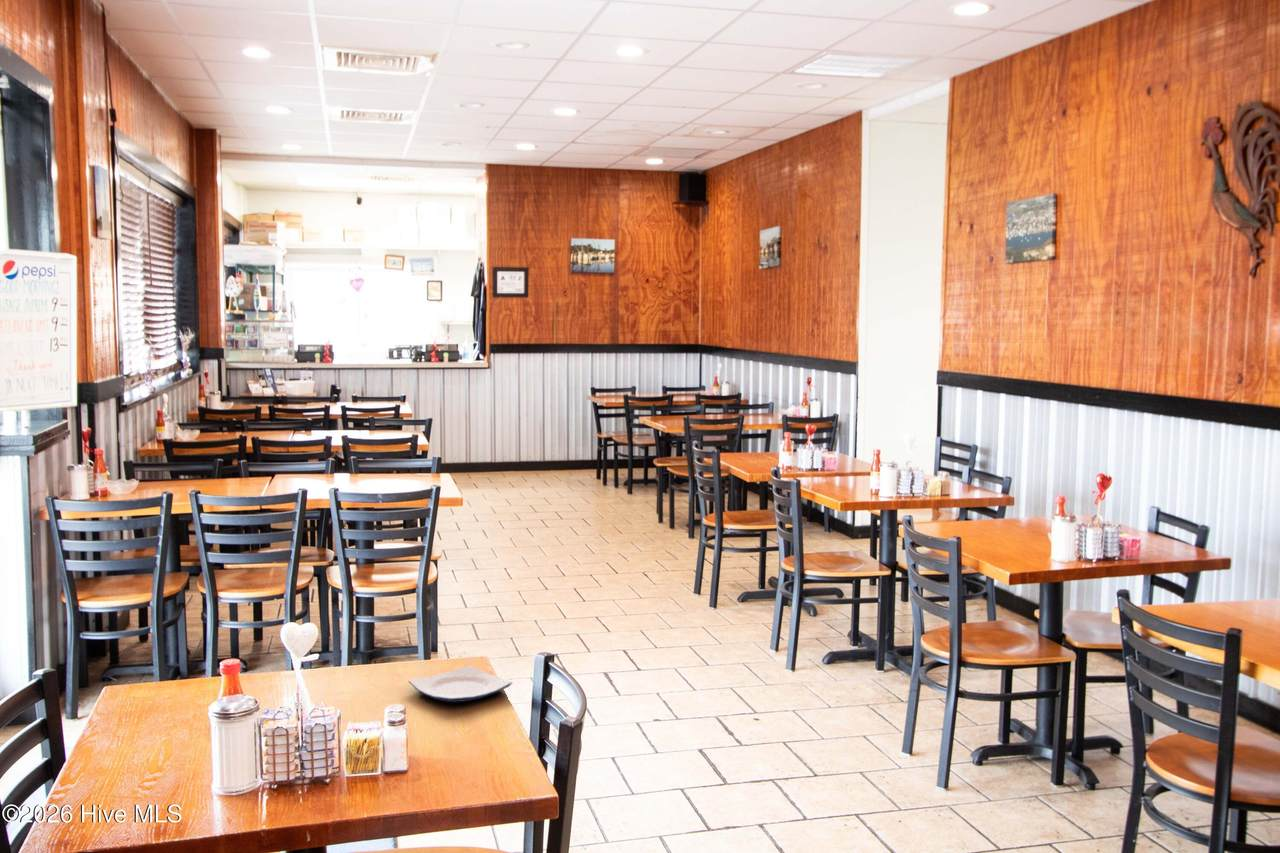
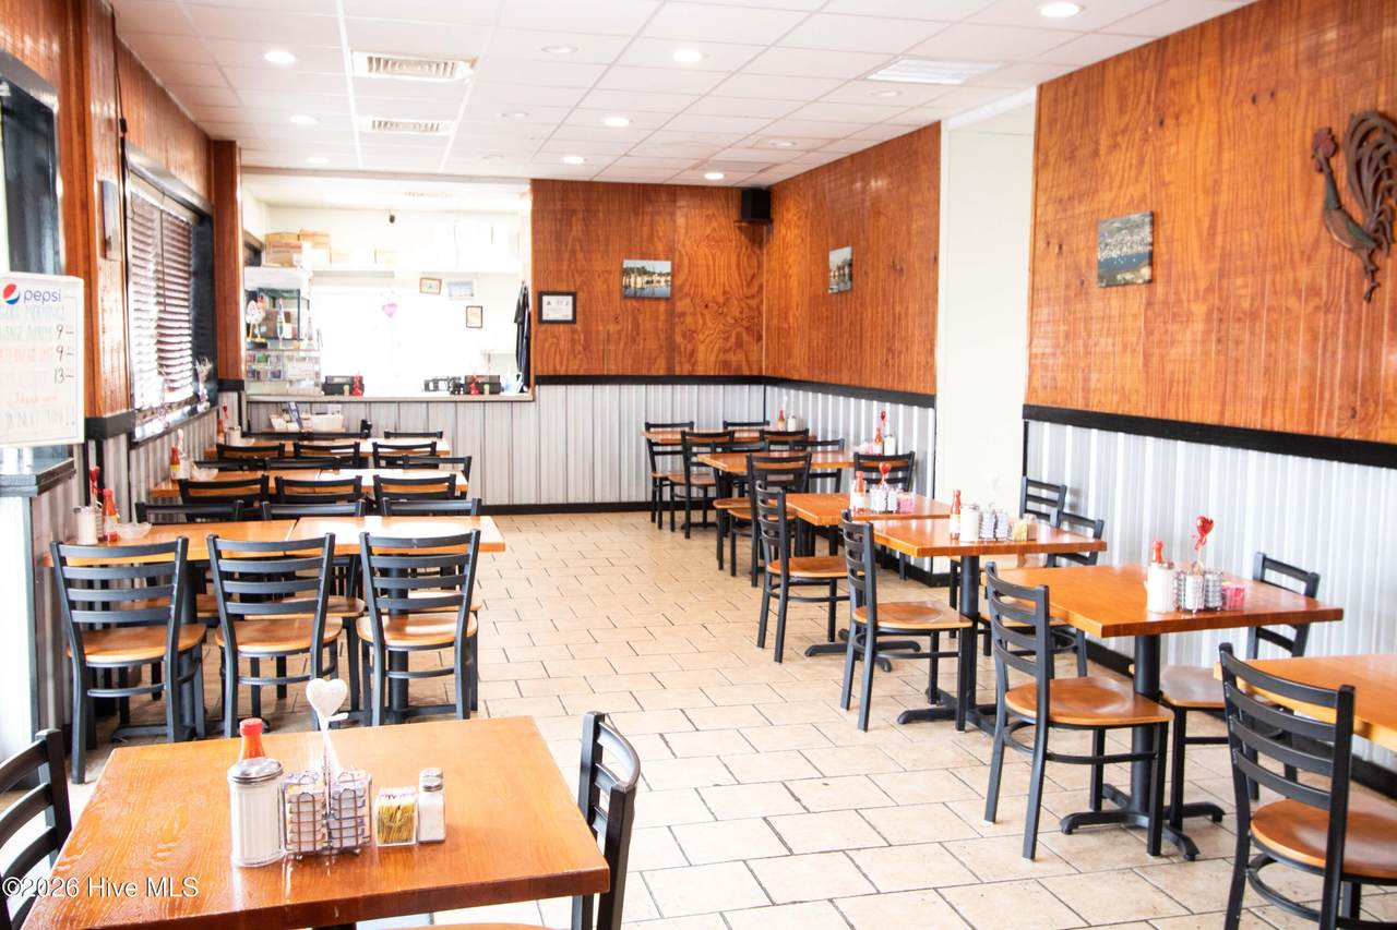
- plate [408,665,513,703]
